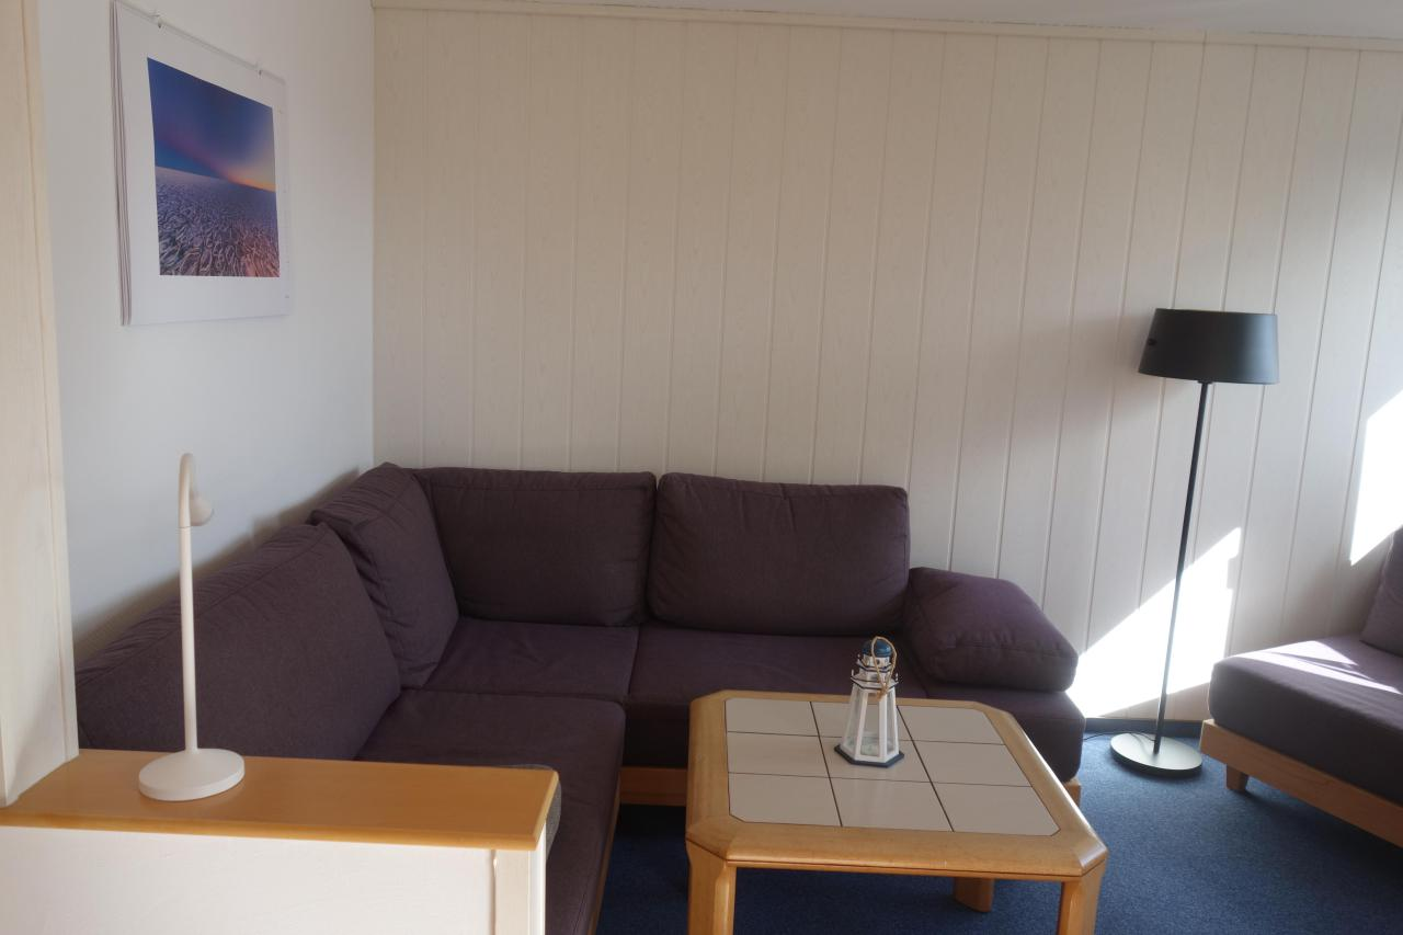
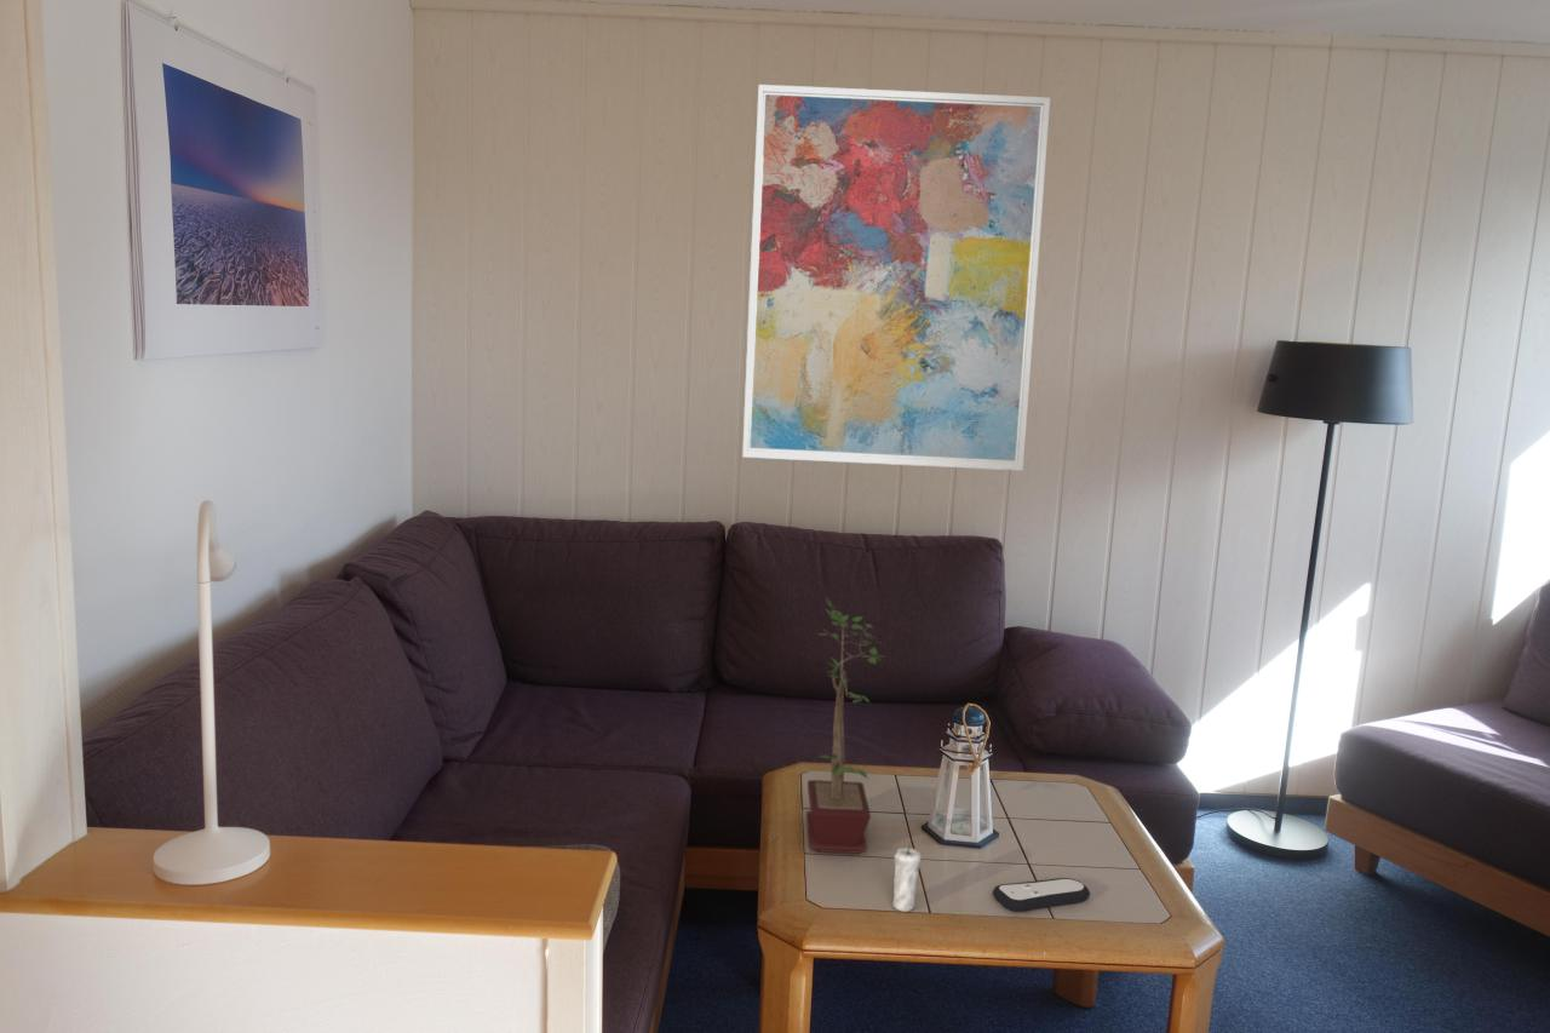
+ remote control [992,877,1091,913]
+ potted plant [805,597,884,855]
+ candle [891,842,922,913]
+ wall art [741,84,1051,472]
